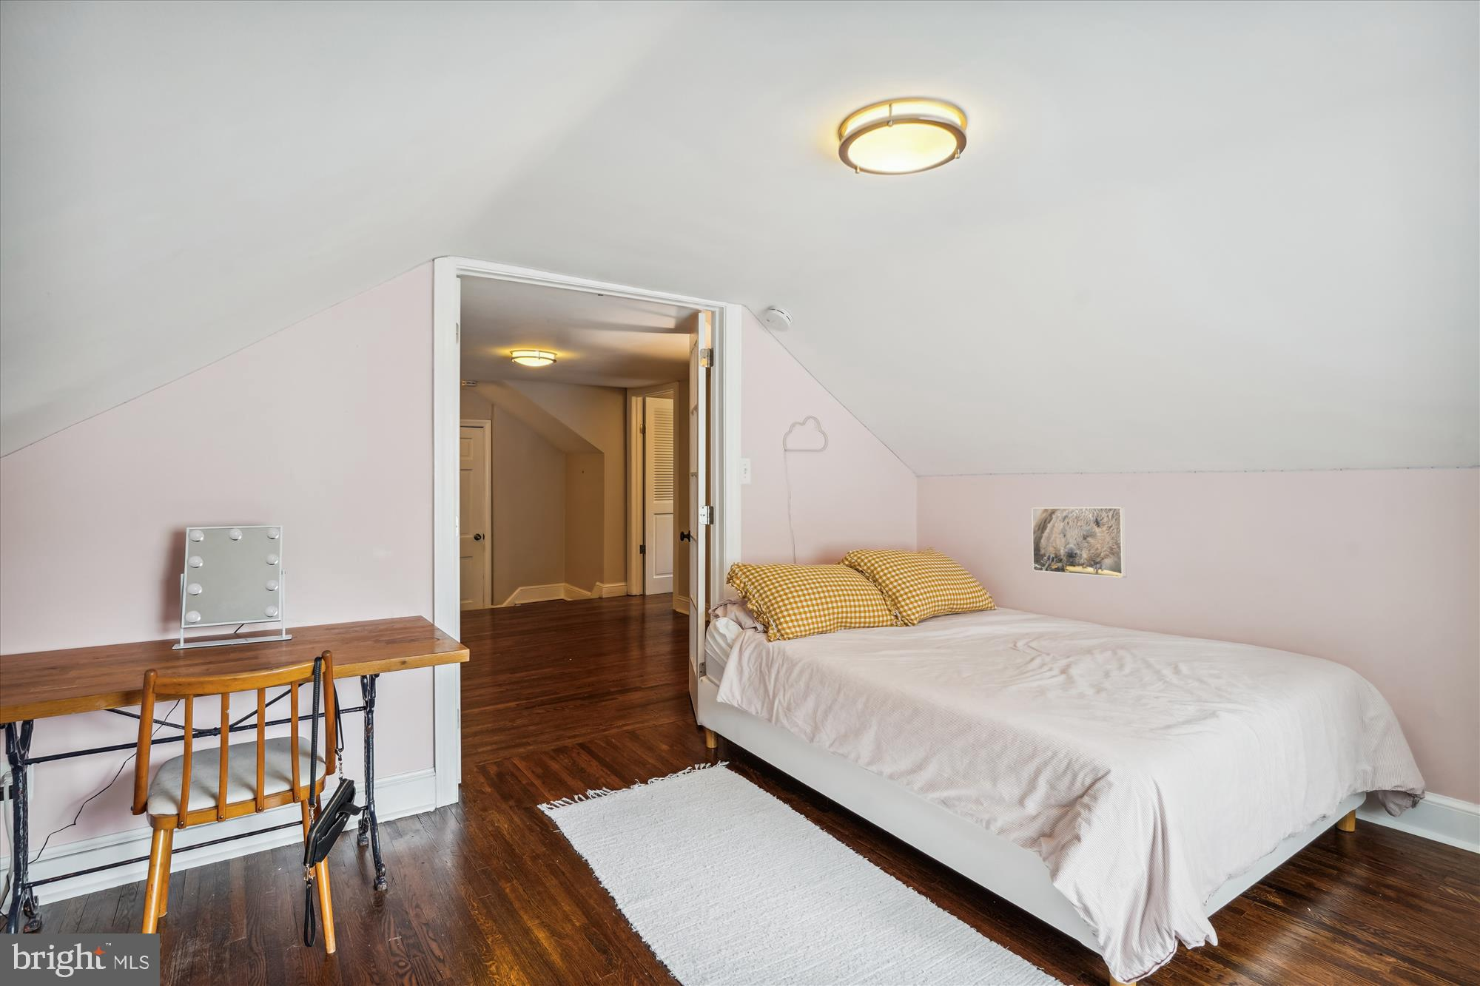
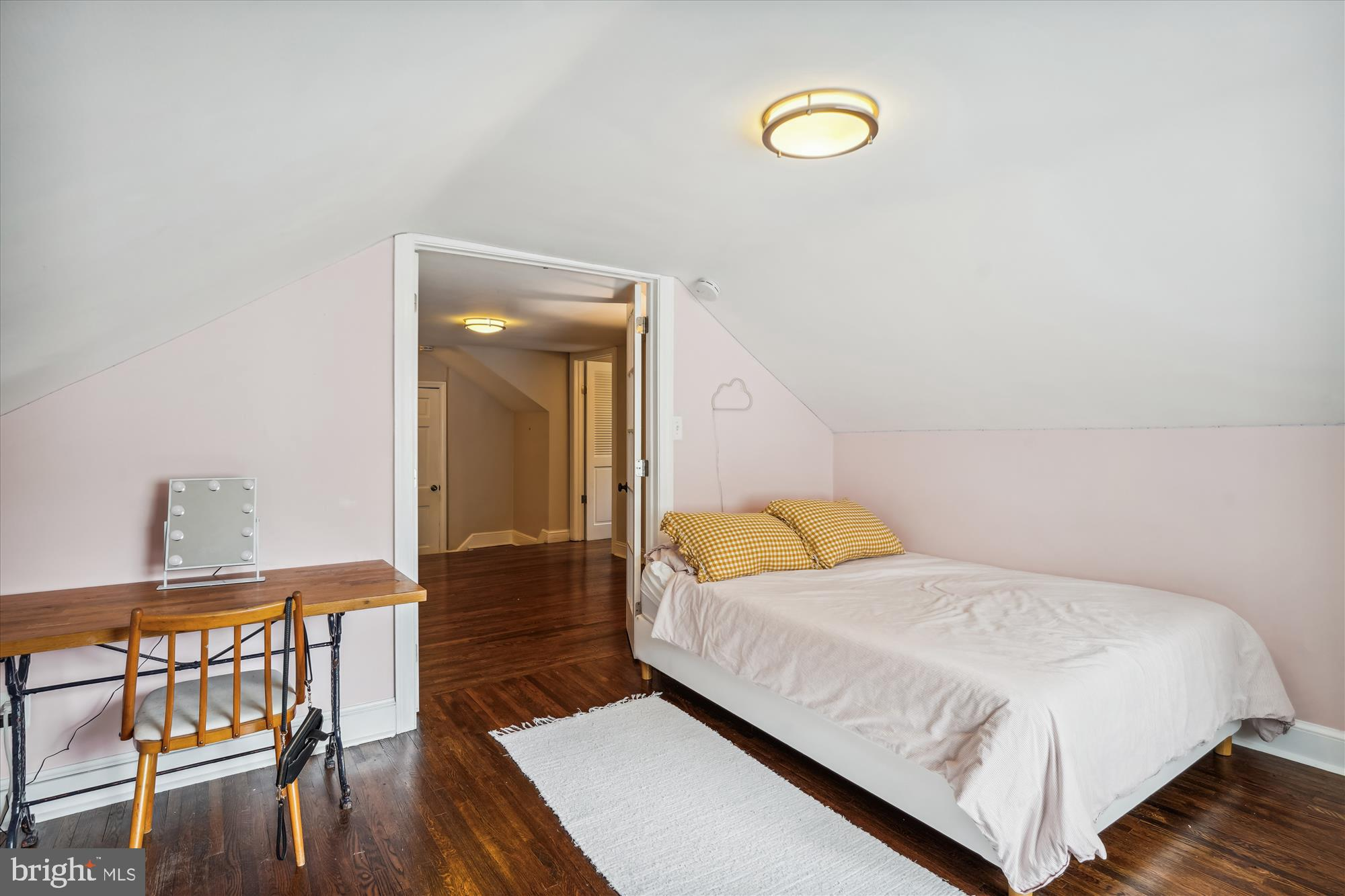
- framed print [1031,506,1127,579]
